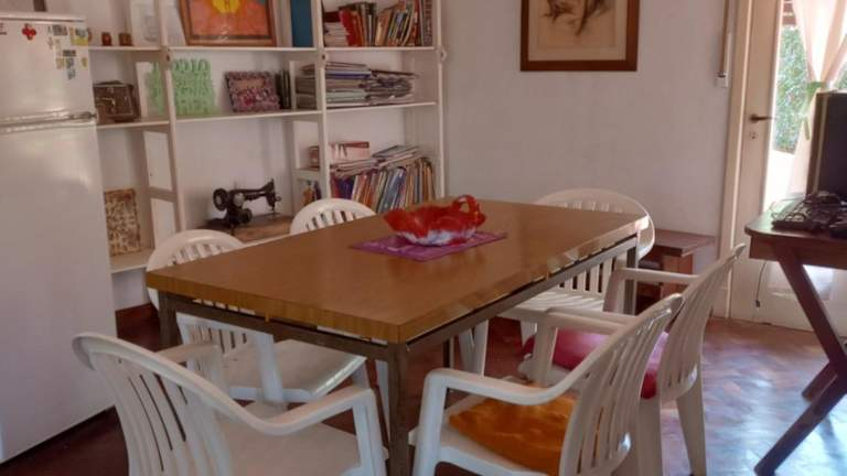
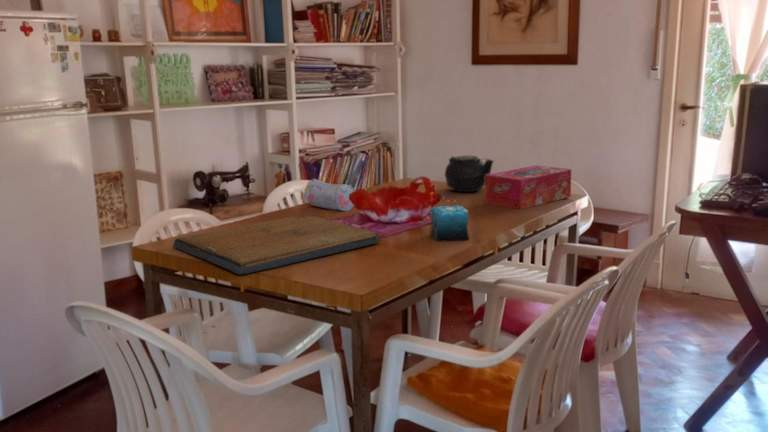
+ religious icon [172,215,382,276]
+ teapot [444,155,495,193]
+ candle [429,204,470,243]
+ pencil case [303,178,356,212]
+ tissue box [484,164,572,210]
